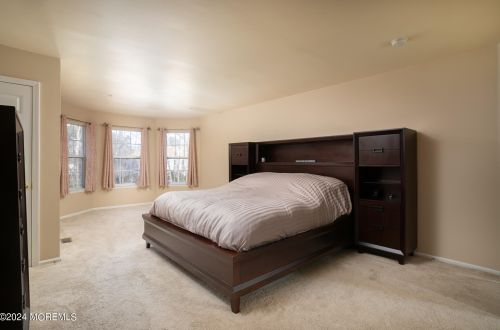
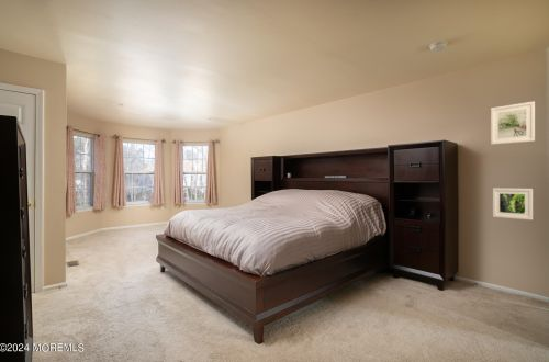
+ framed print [492,186,534,222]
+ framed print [490,100,536,146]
